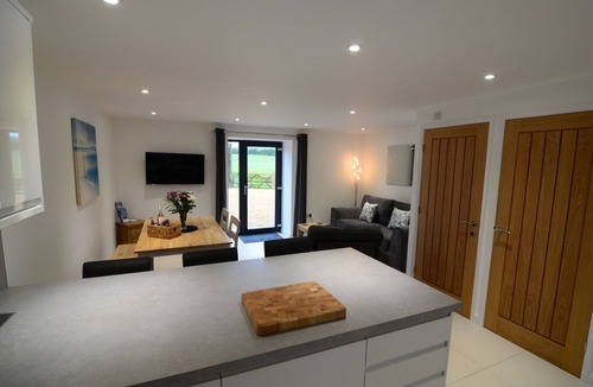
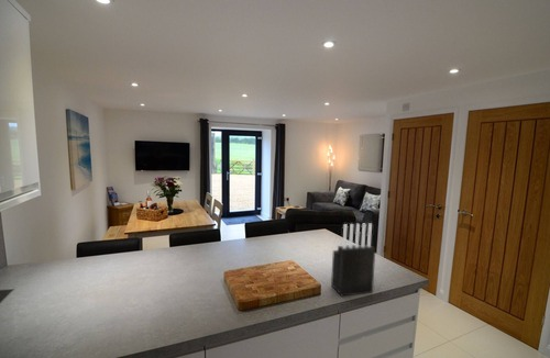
+ knife block [330,222,376,298]
